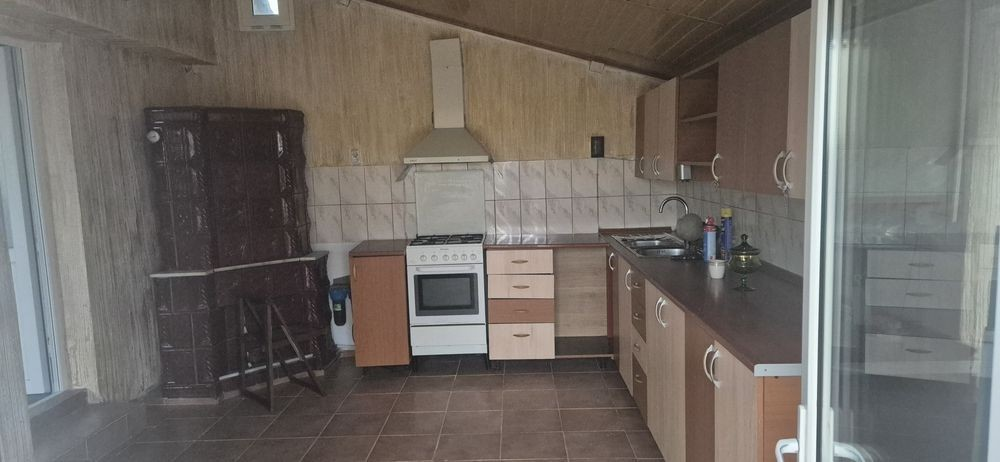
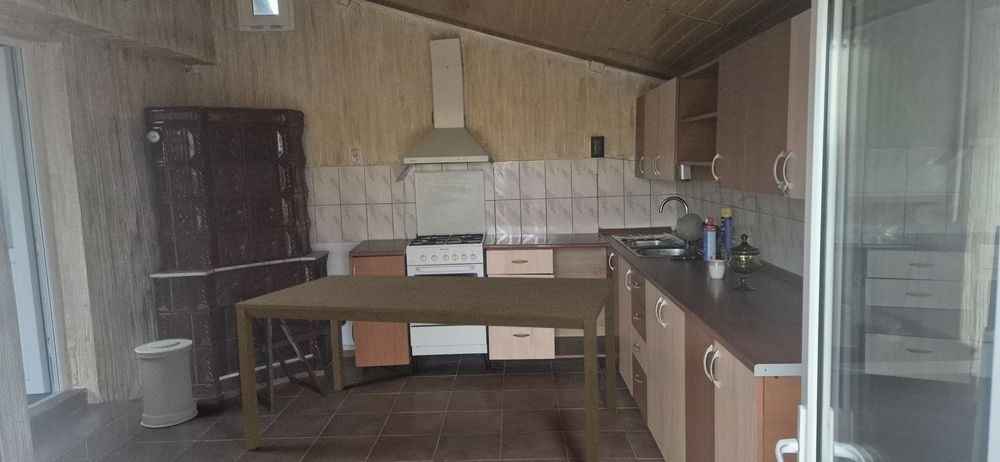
+ dining table [234,274,617,462]
+ trash can [134,338,199,428]
